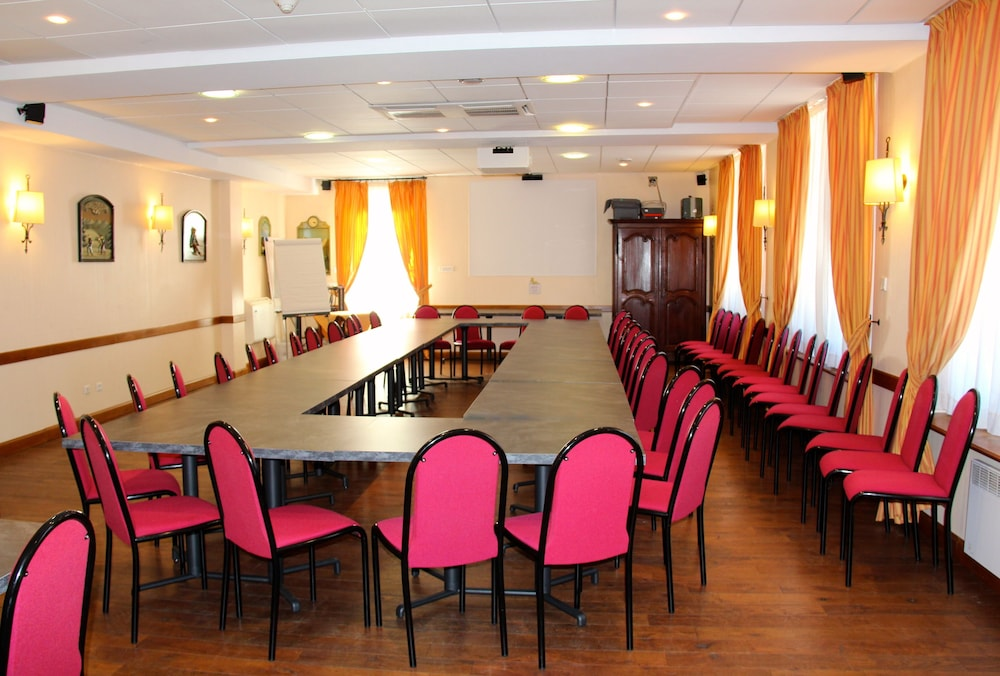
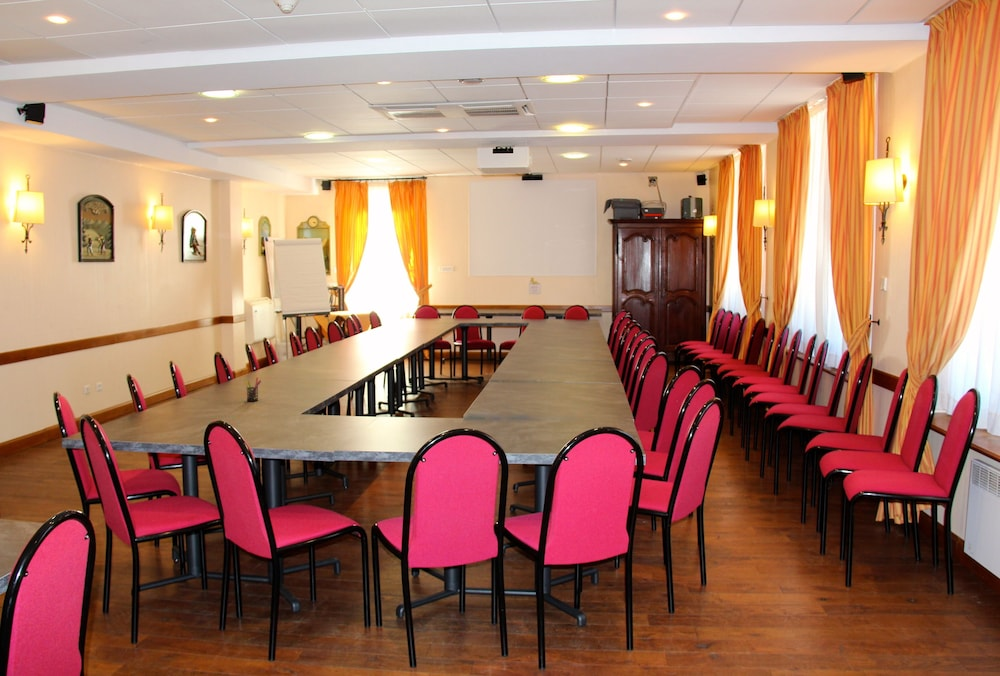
+ pen holder [244,377,262,402]
